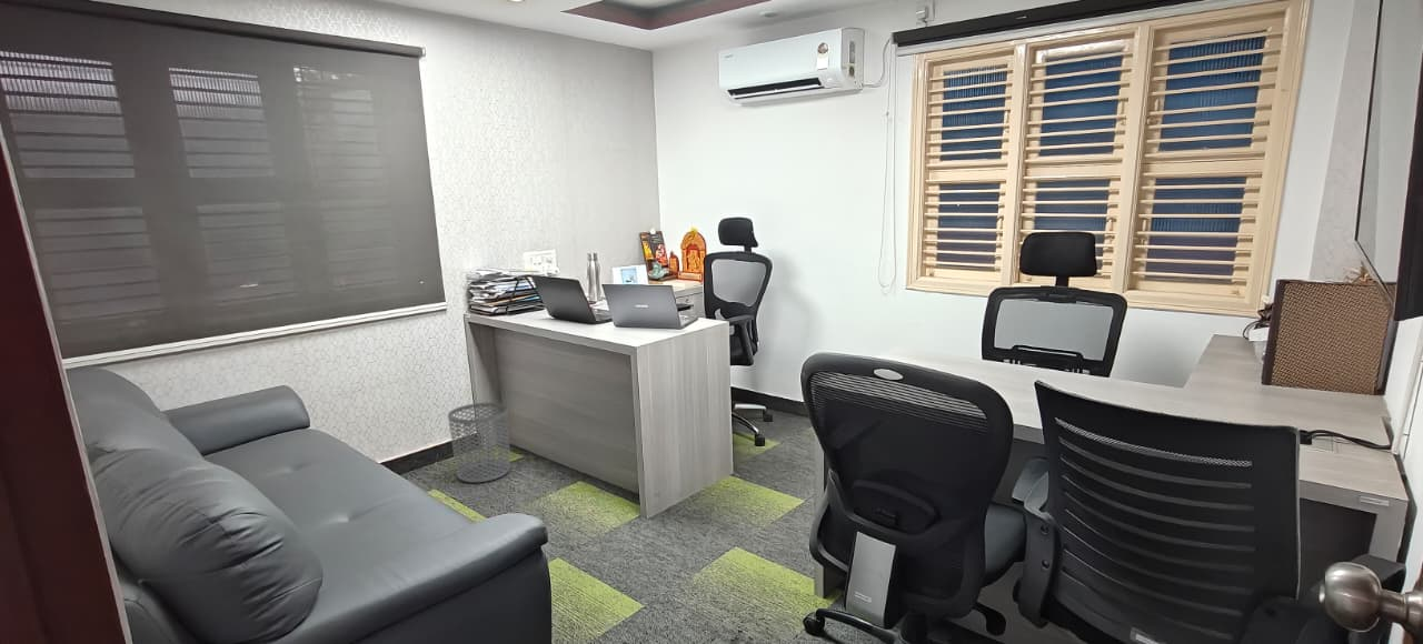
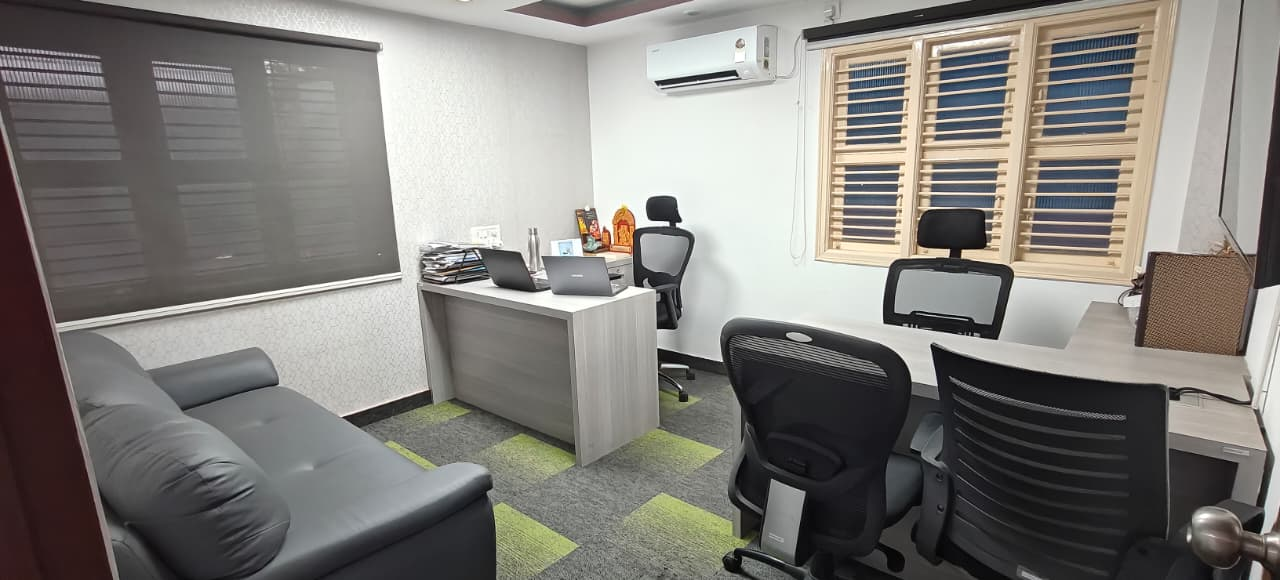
- waste bin [447,401,511,484]
